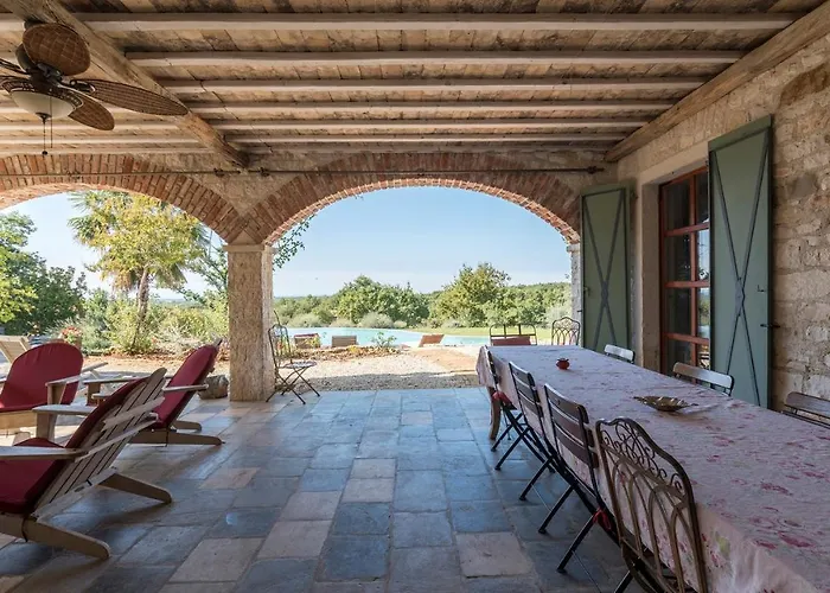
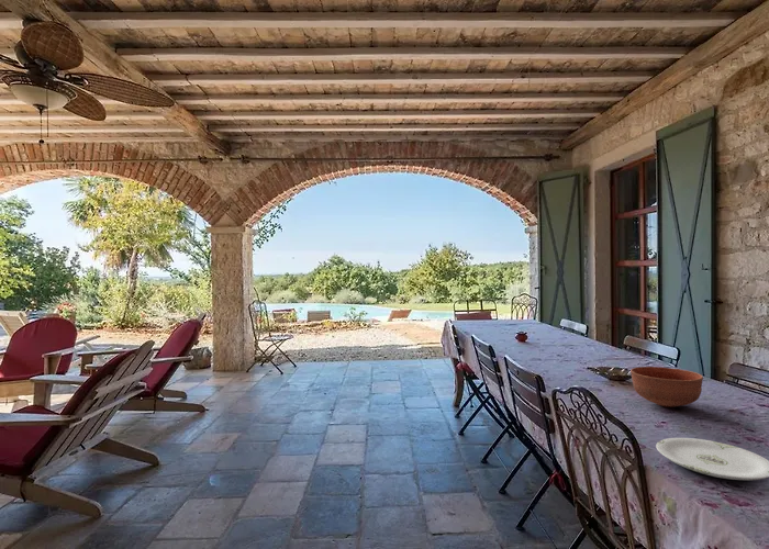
+ bowl [629,366,704,408]
+ plate [655,437,769,481]
